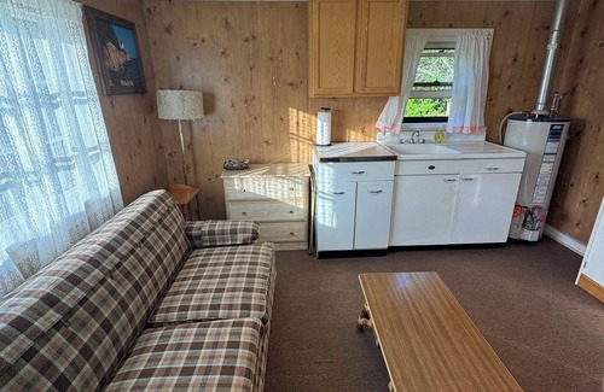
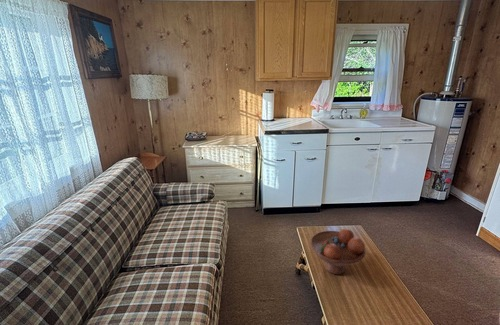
+ fruit bowl [309,228,367,275]
